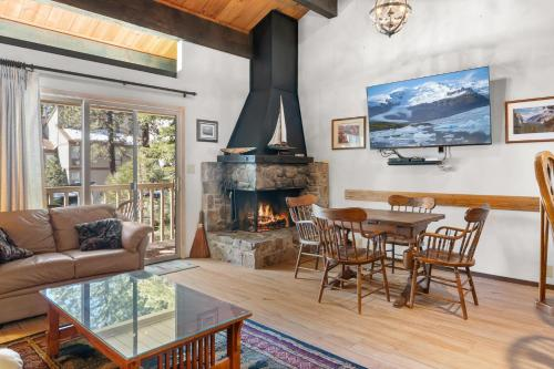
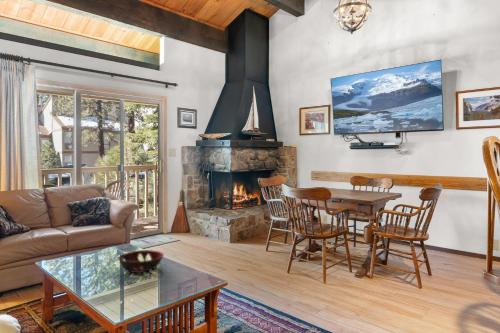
+ decorative bowl [117,249,165,274]
